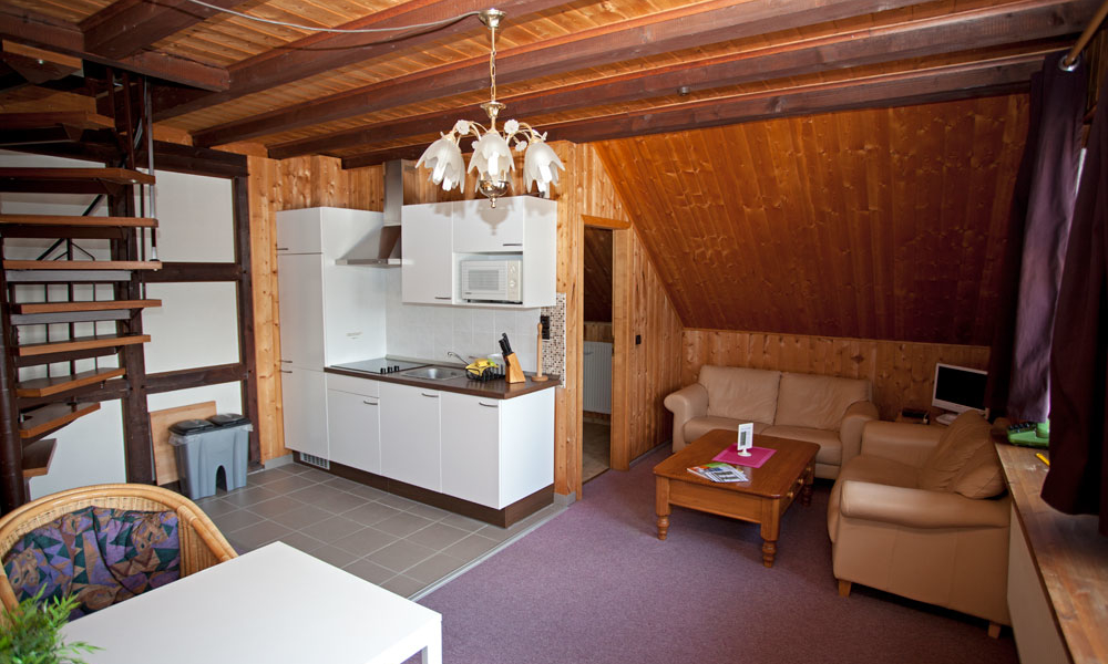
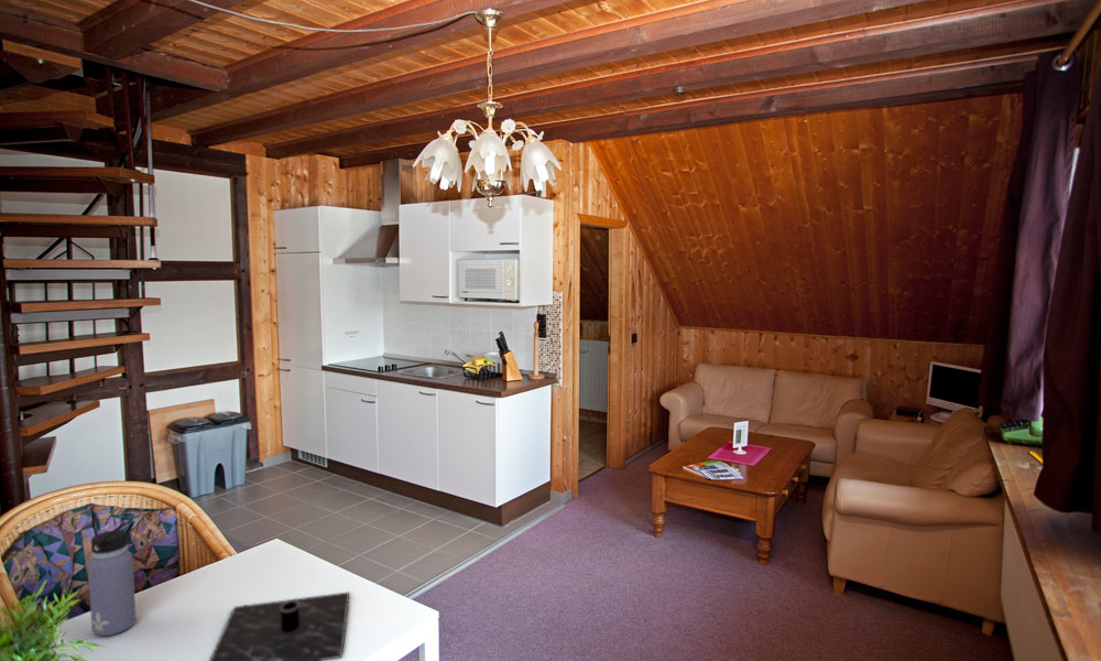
+ water bottle [87,519,138,637]
+ placemat [209,590,350,661]
